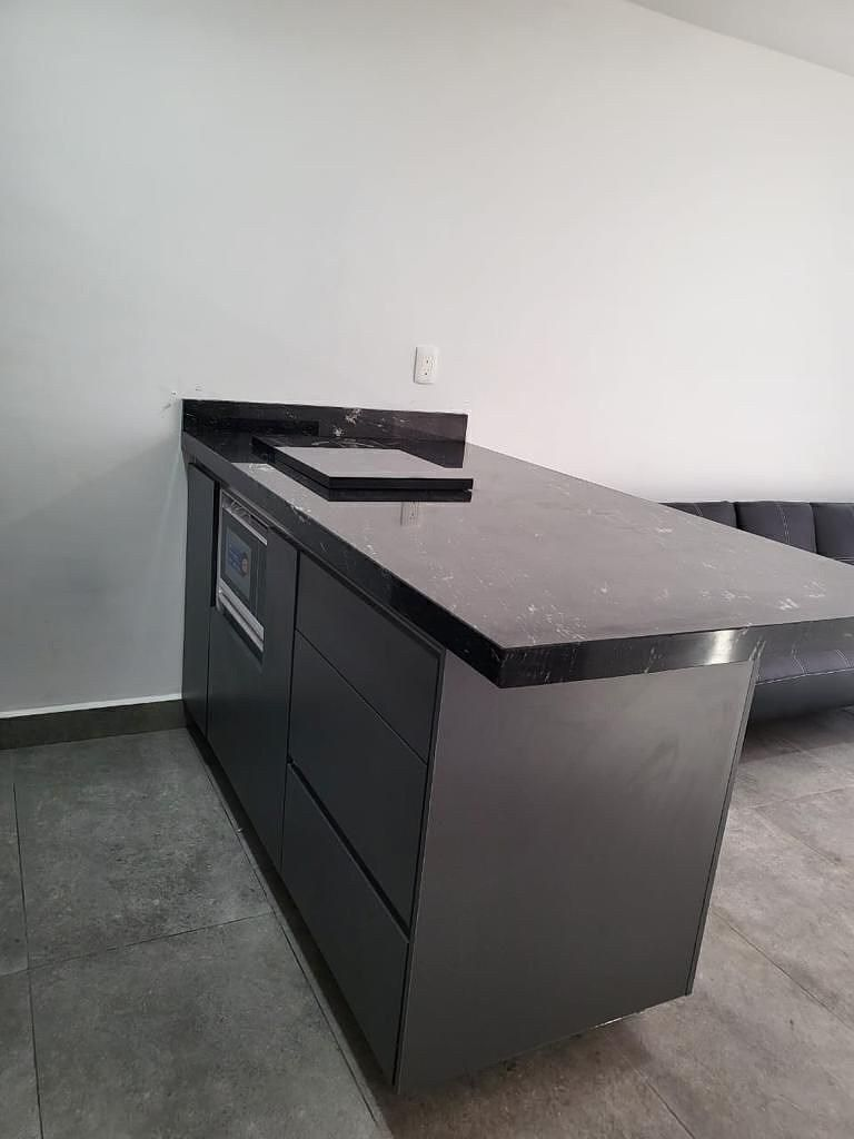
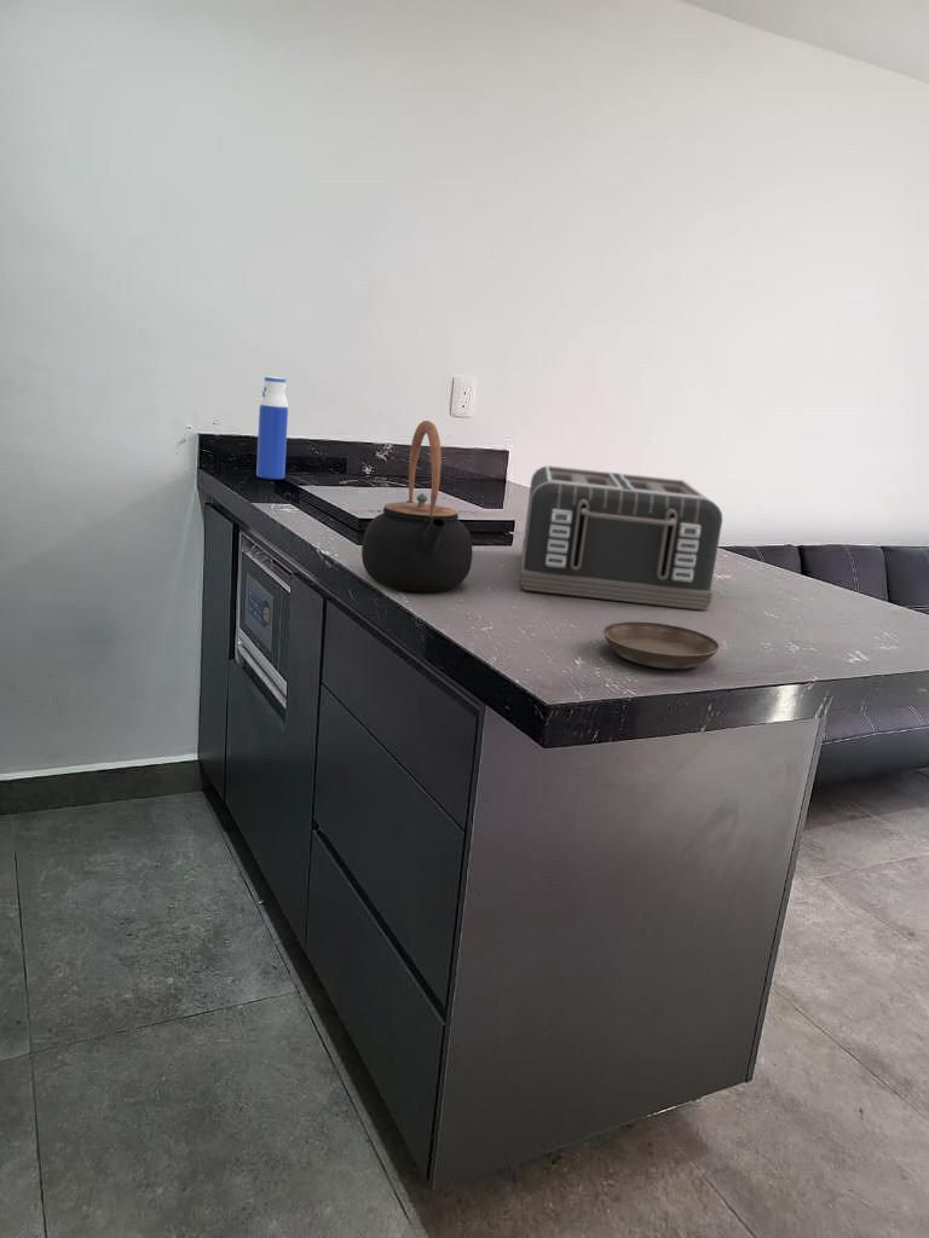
+ toaster [520,464,723,612]
+ teapot [360,420,473,594]
+ saucer [601,620,721,670]
+ water bottle [255,376,289,480]
